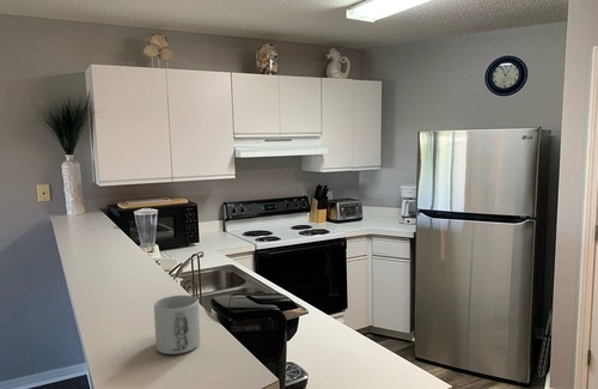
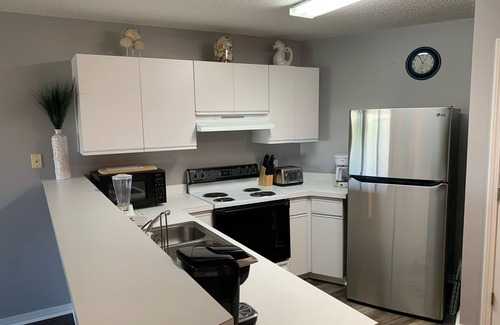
- mug [153,294,201,355]
